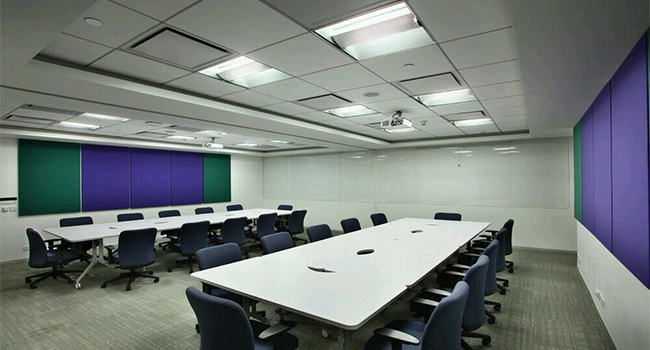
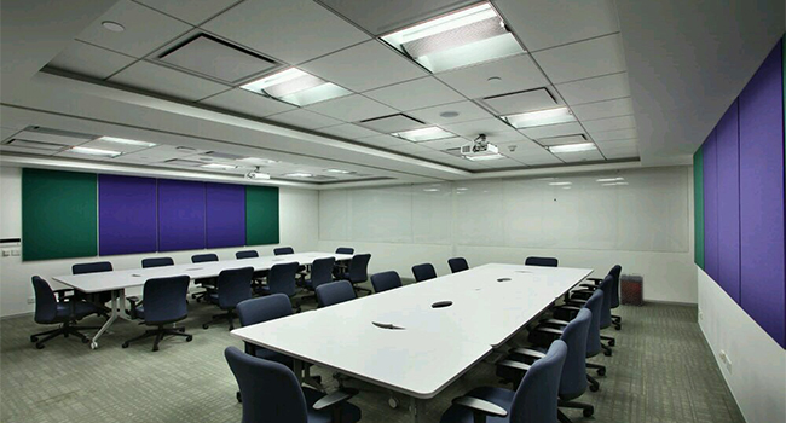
+ trash bin [618,273,645,308]
